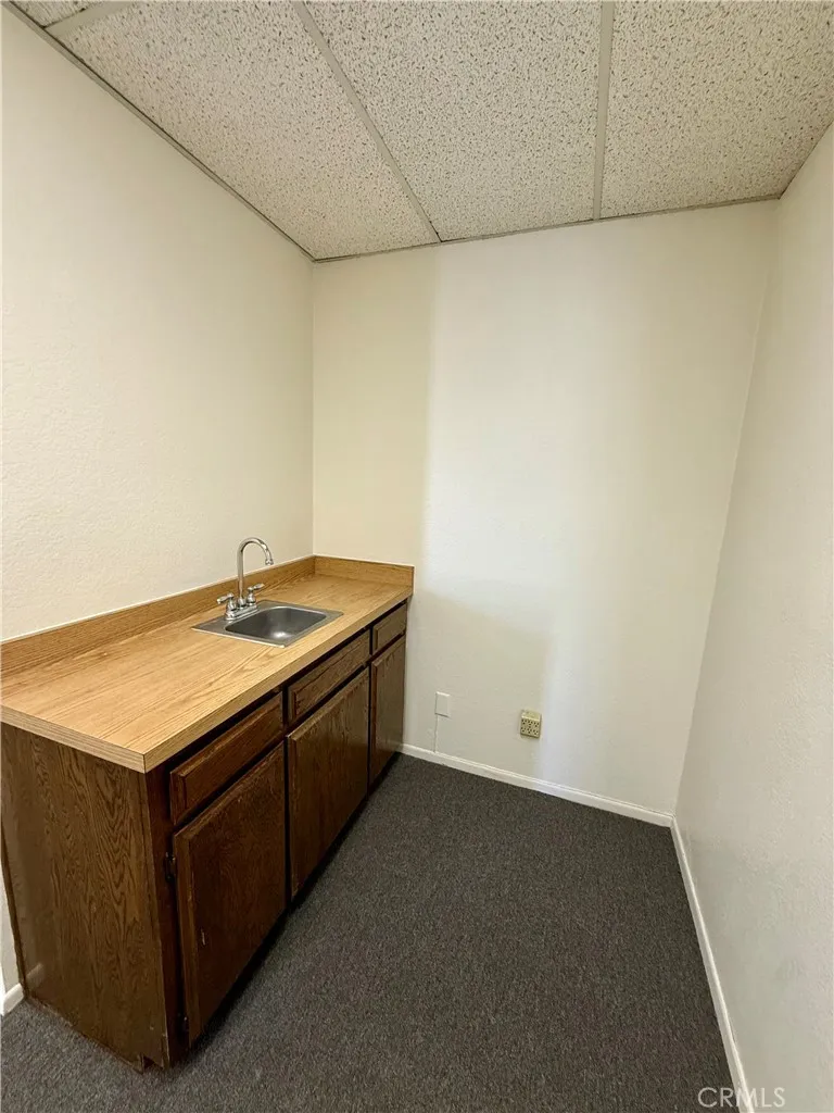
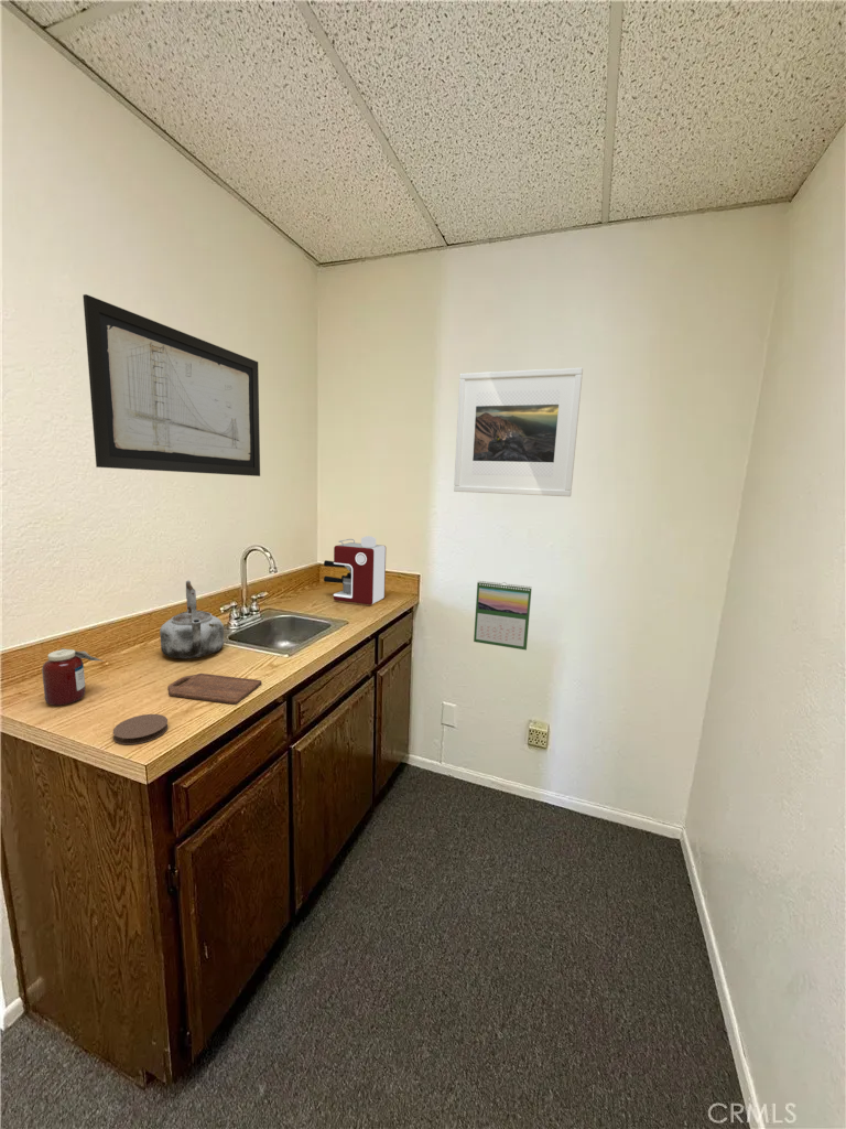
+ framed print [453,367,584,497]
+ kettle [159,580,225,659]
+ jar [41,647,105,707]
+ coffee maker [323,535,387,606]
+ calendar [473,580,533,652]
+ coaster [112,713,169,745]
+ cutting board [166,673,262,706]
+ wall art [82,293,261,477]
